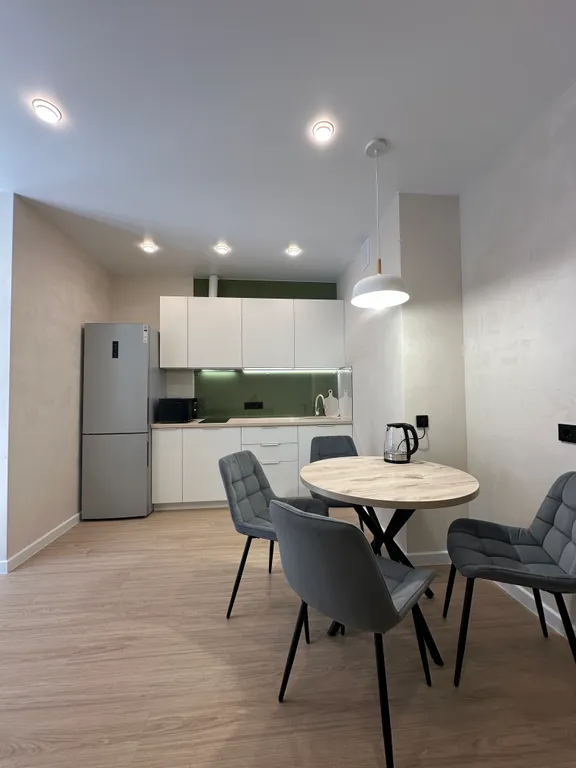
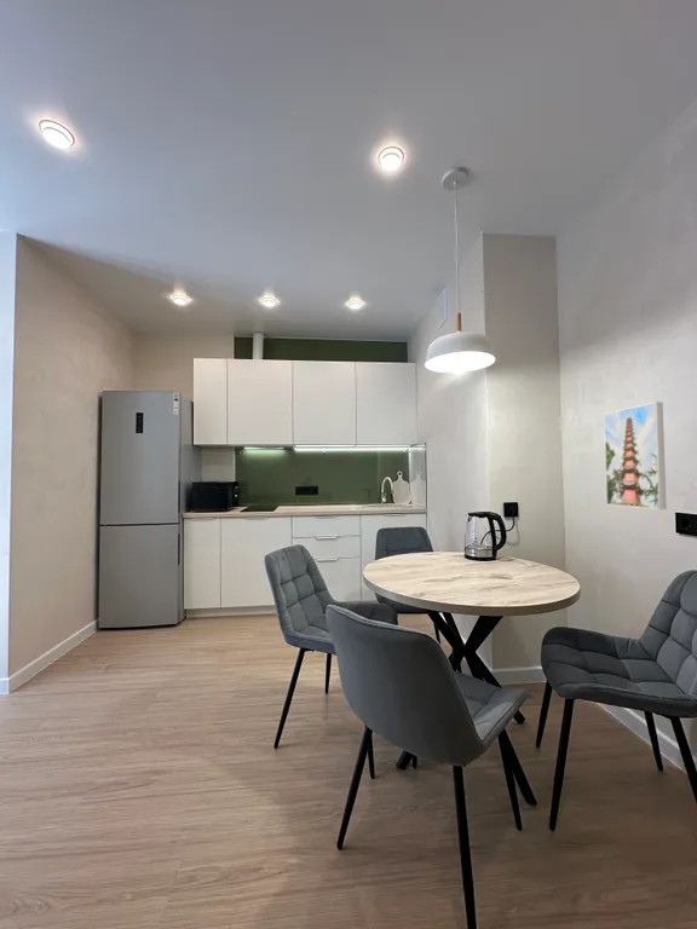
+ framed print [603,400,668,510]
